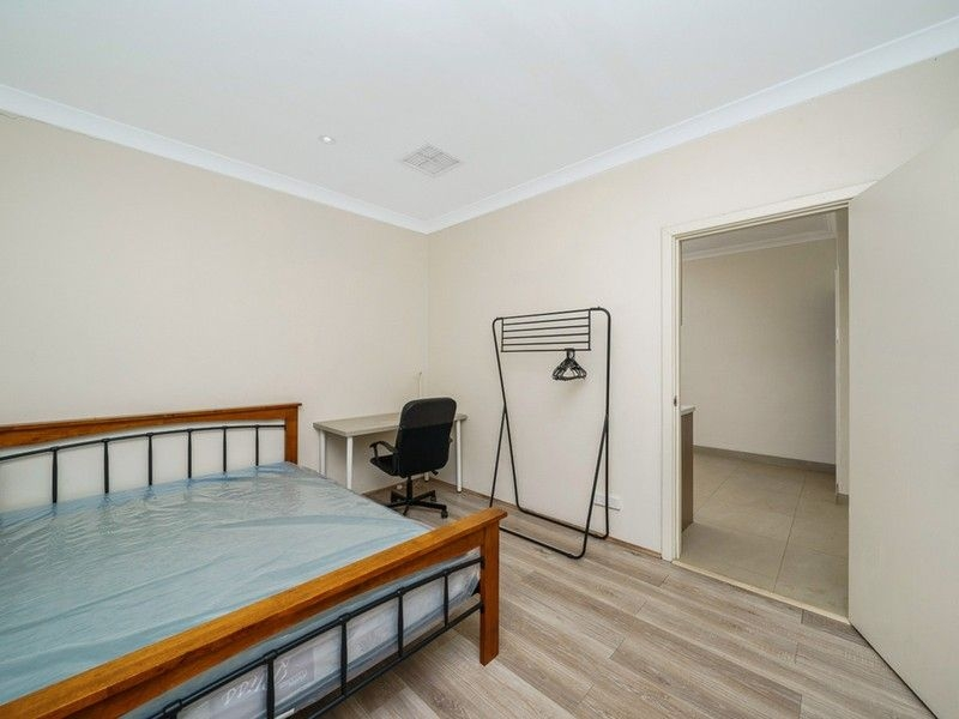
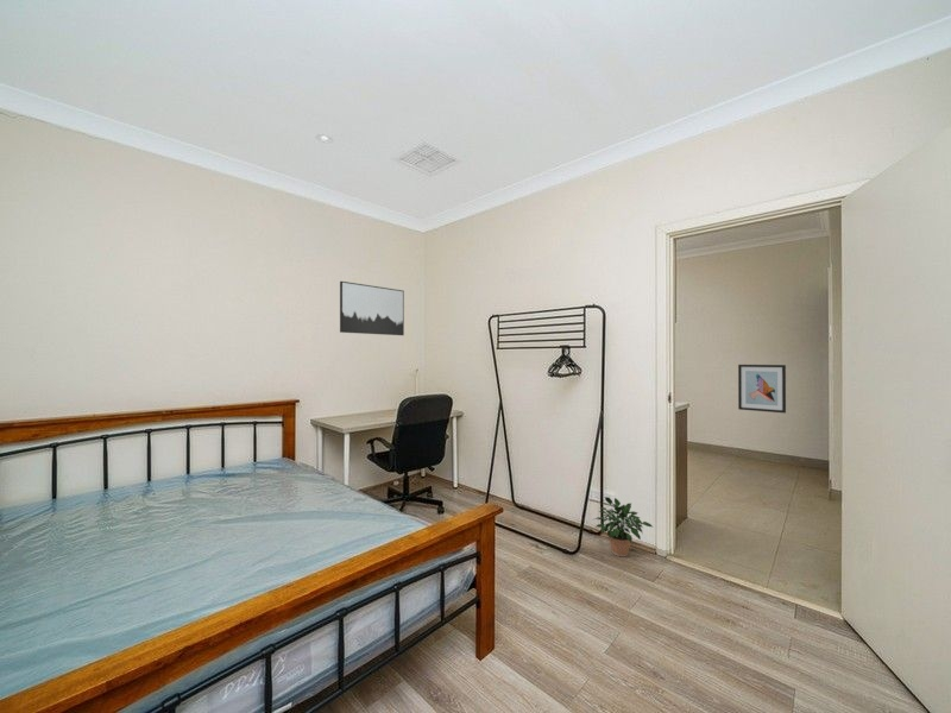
+ wall art [737,364,787,415]
+ potted plant [591,496,654,557]
+ wall art [339,280,405,336]
